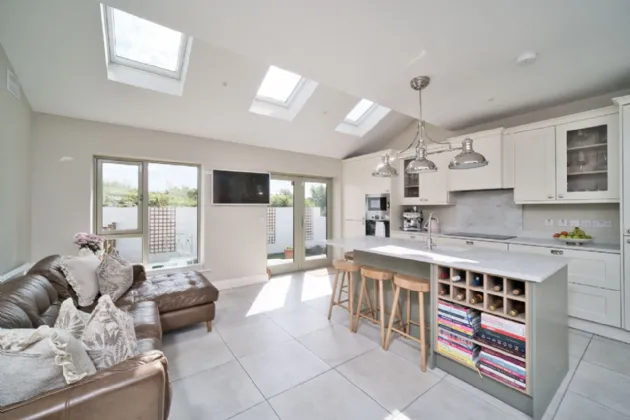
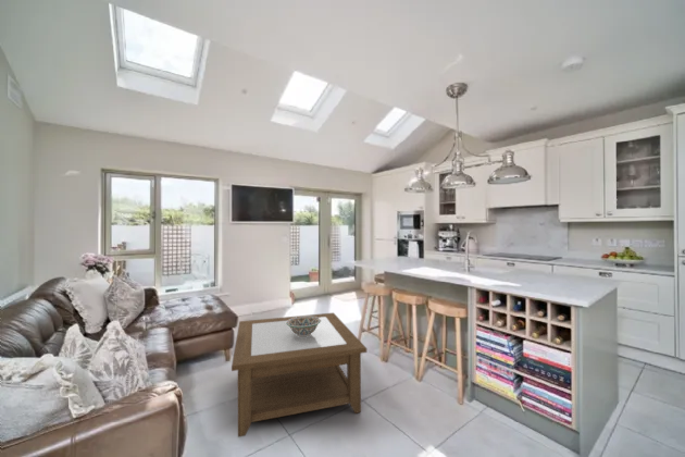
+ decorative bowl [286,316,321,337]
+ coffee table [231,311,368,439]
